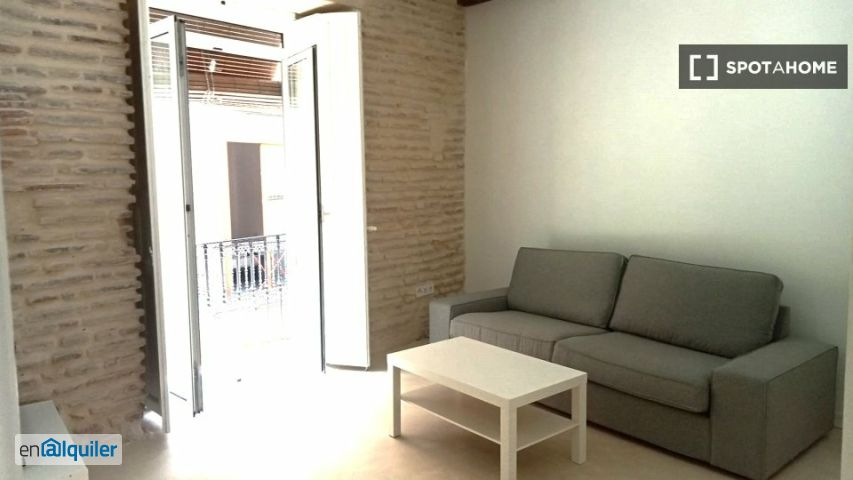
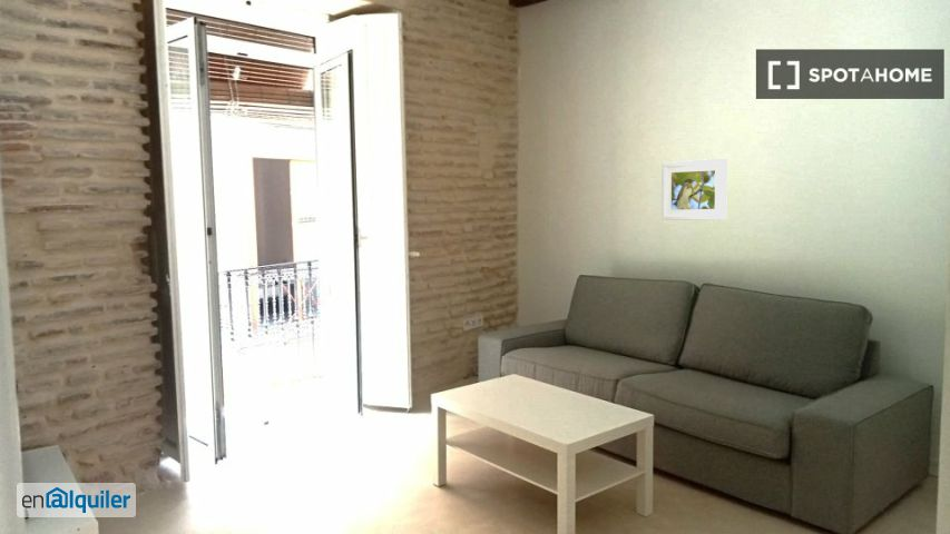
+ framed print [660,157,728,221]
